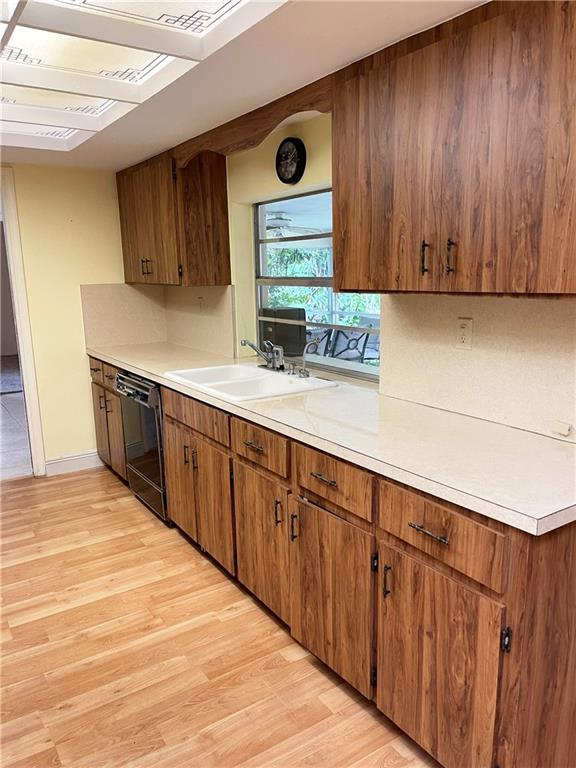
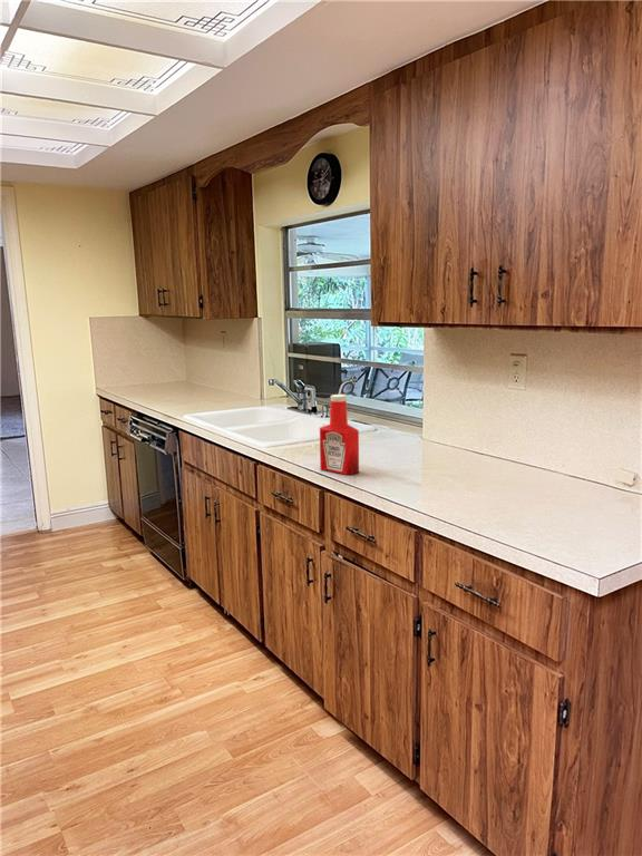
+ soap bottle [319,393,360,476]
